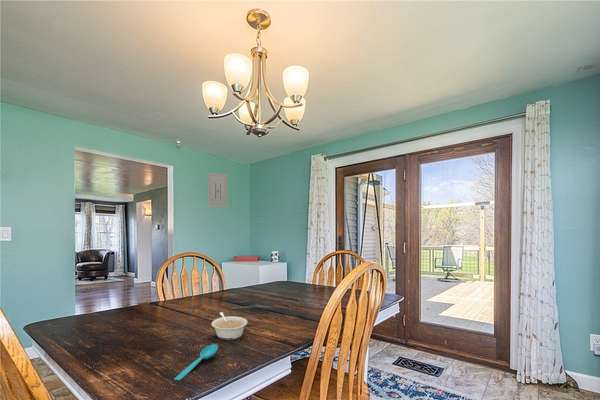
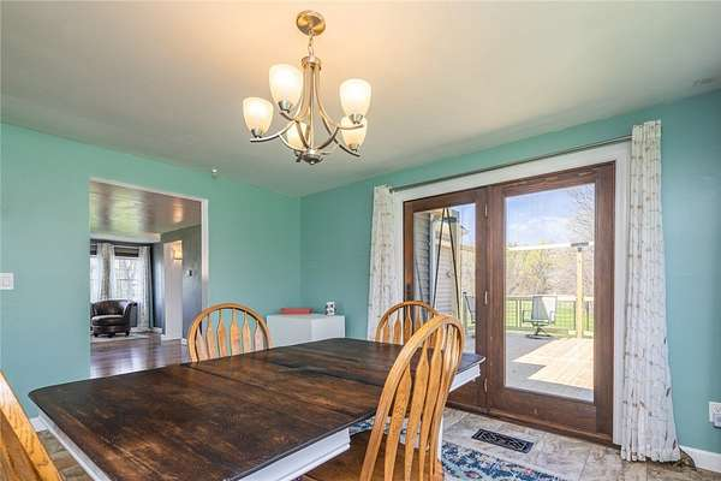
- spoon [174,343,219,381]
- legume [211,311,248,341]
- wall art [207,171,229,208]
